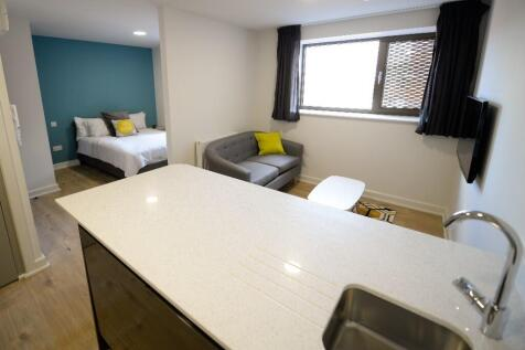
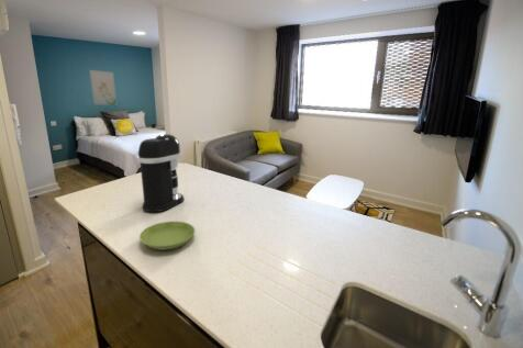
+ coffee maker [137,133,186,213]
+ saucer [138,221,196,251]
+ wall art [88,69,118,105]
